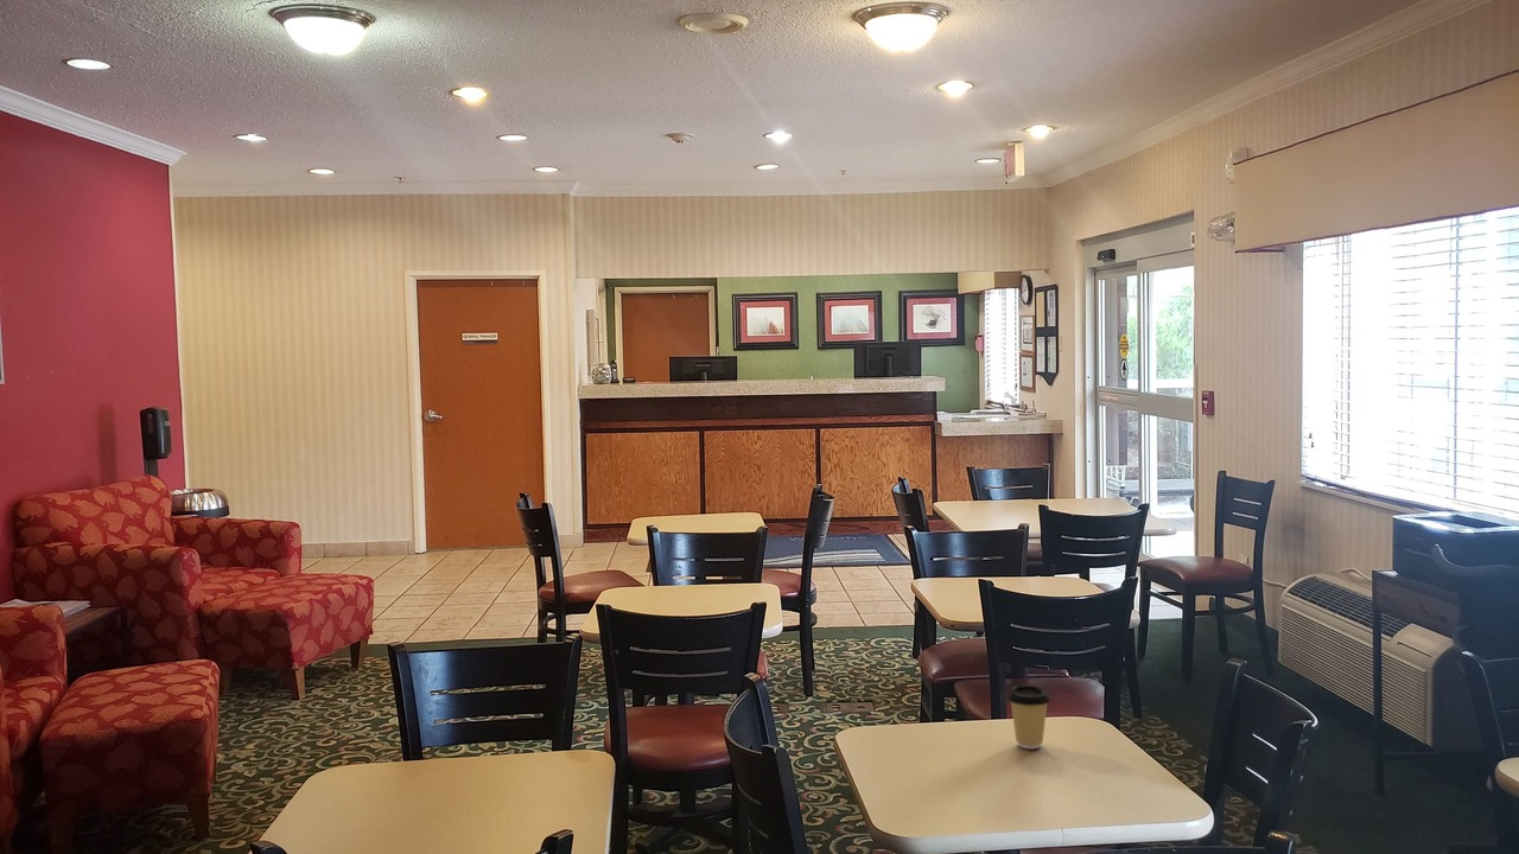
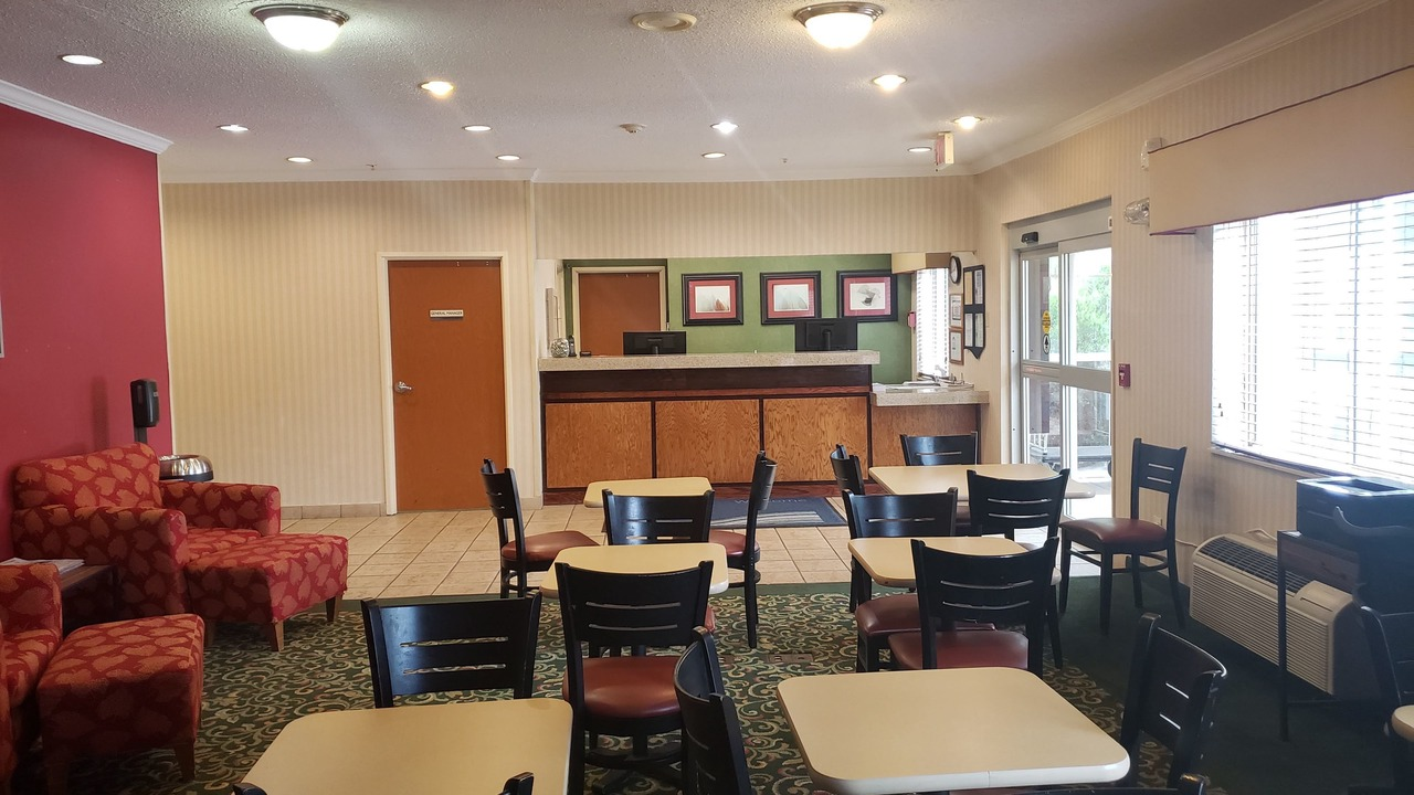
- coffee cup [1006,684,1051,750]
